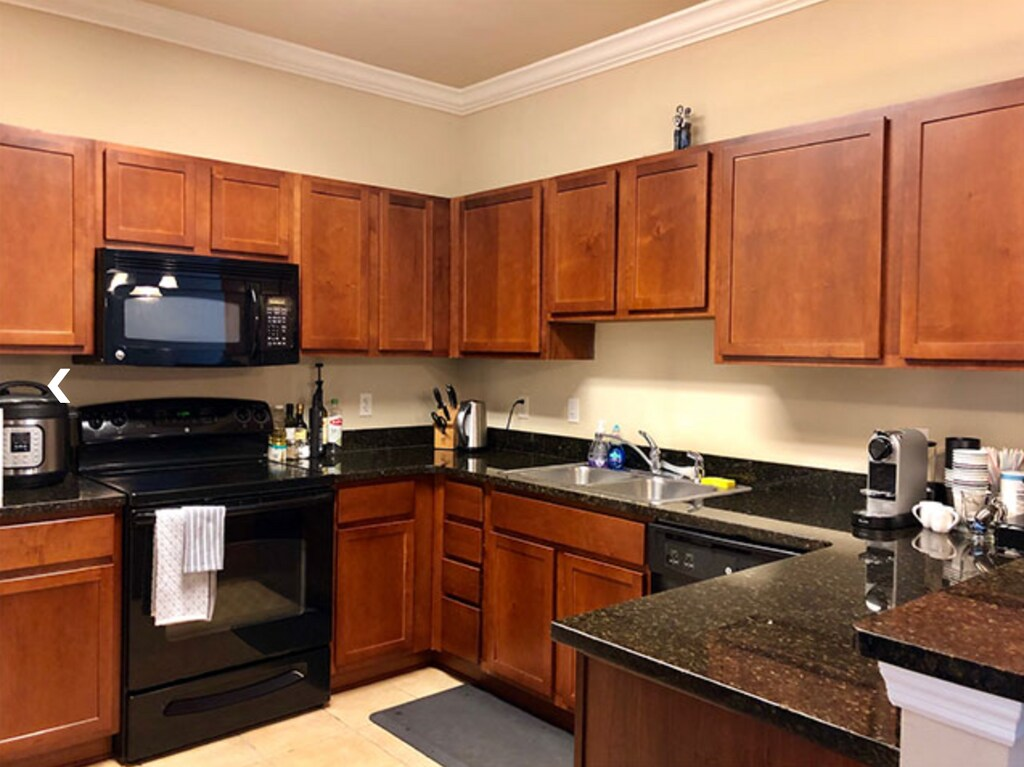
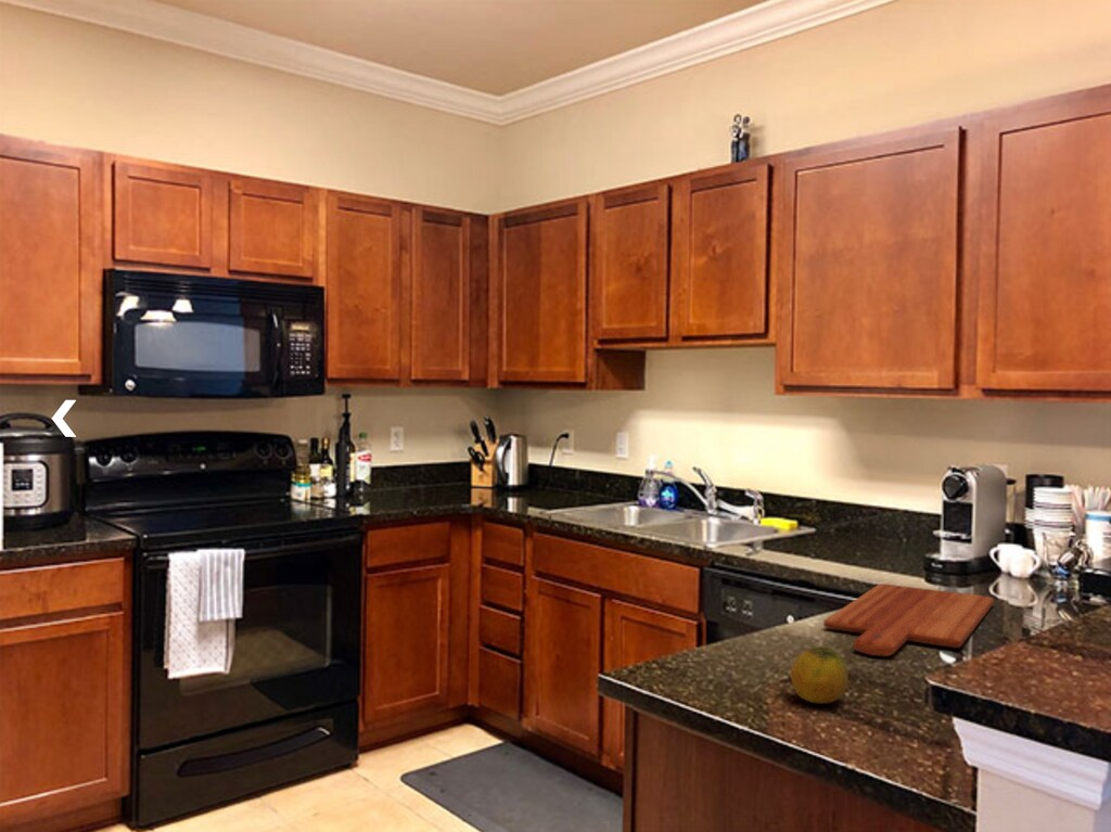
+ cutting board [822,583,995,657]
+ fruit [790,645,848,705]
